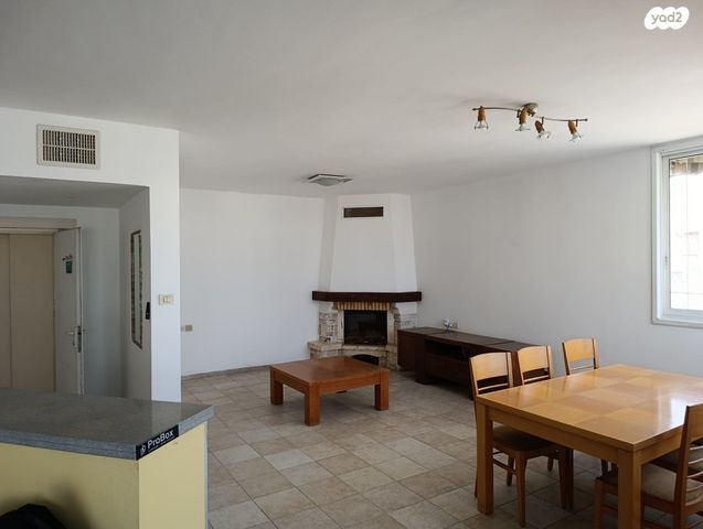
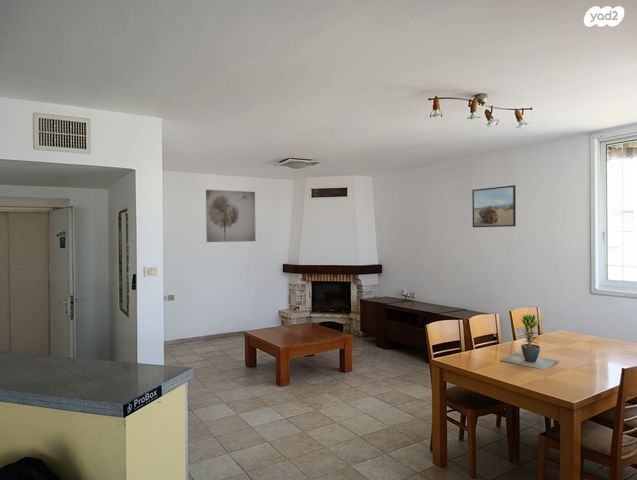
+ wall art [205,189,257,243]
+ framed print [471,184,517,228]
+ potted plant [499,313,559,371]
